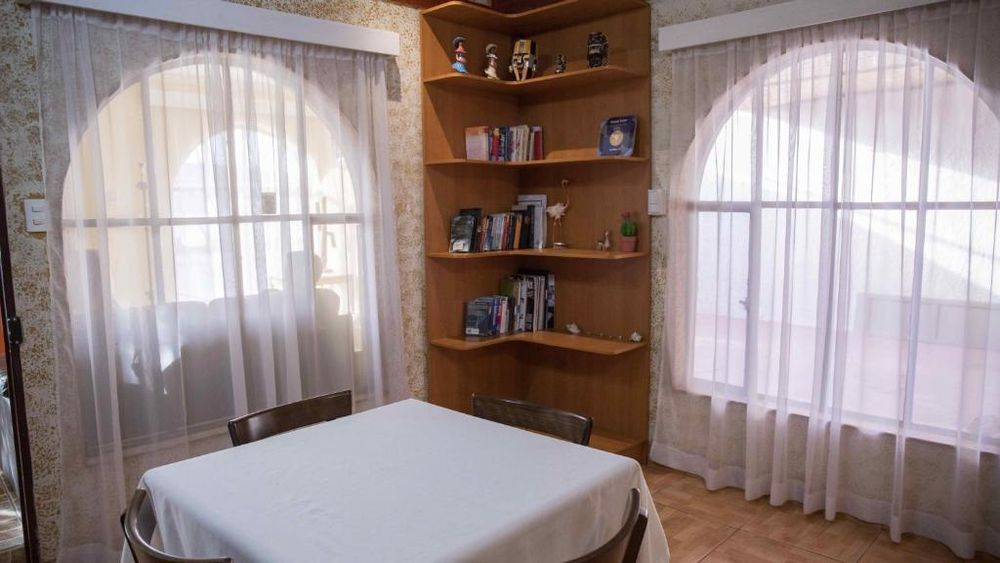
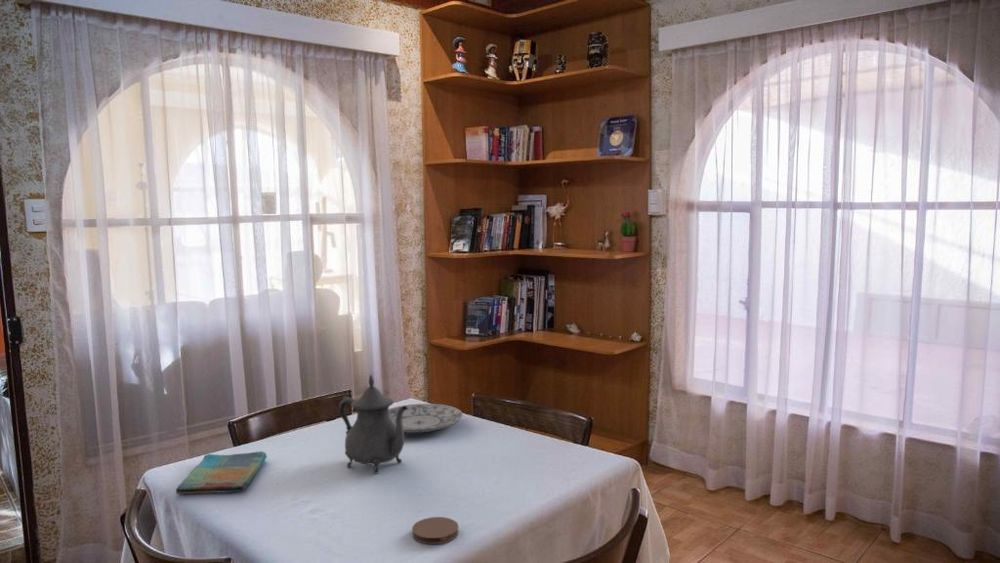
+ plate [388,403,464,434]
+ teapot [338,373,408,475]
+ coaster [411,516,460,545]
+ dish towel [175,450,268,495]
